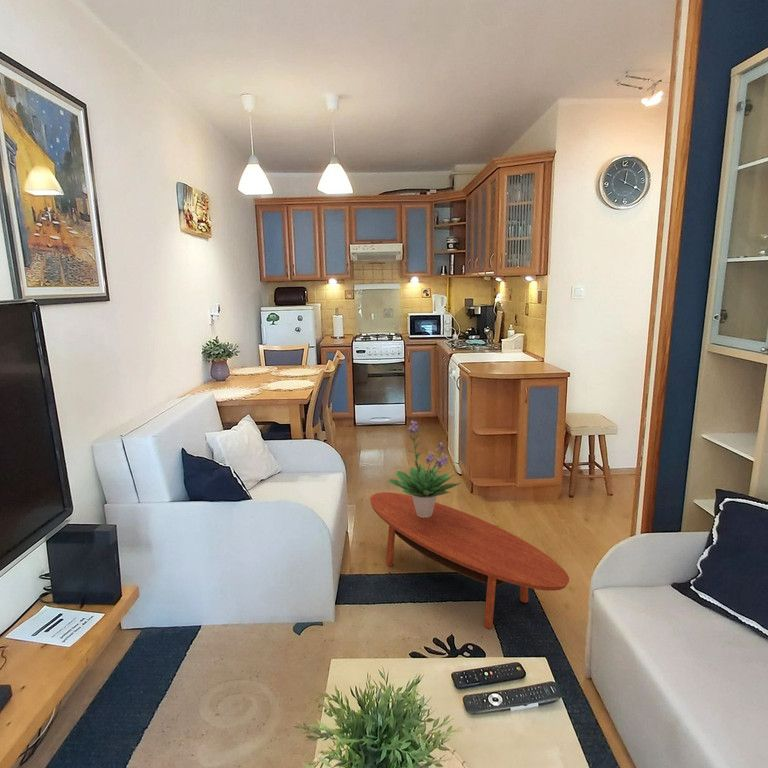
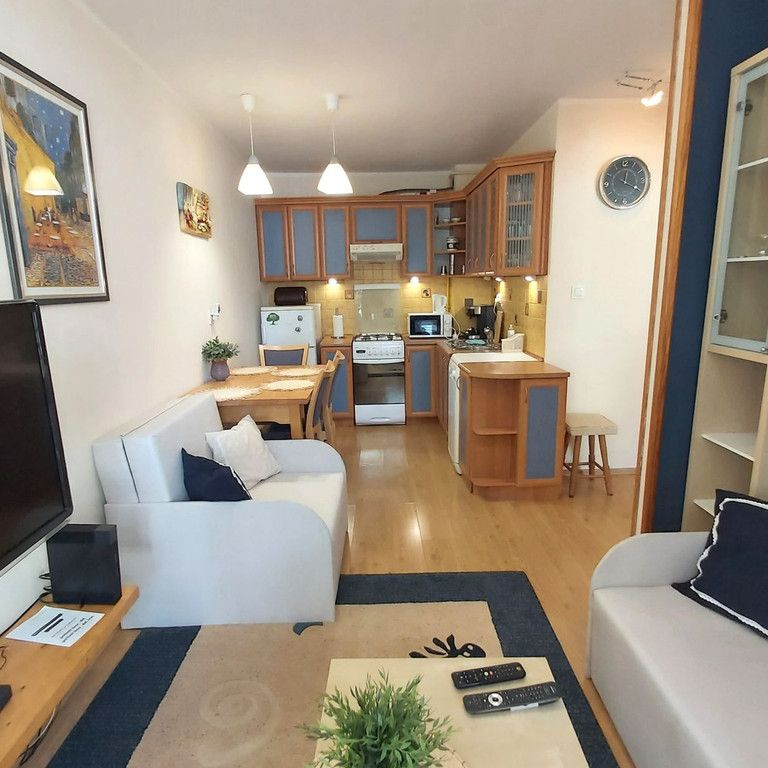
- coffee table [369,491,570,630]
- potted plant [387,420,462,517]
